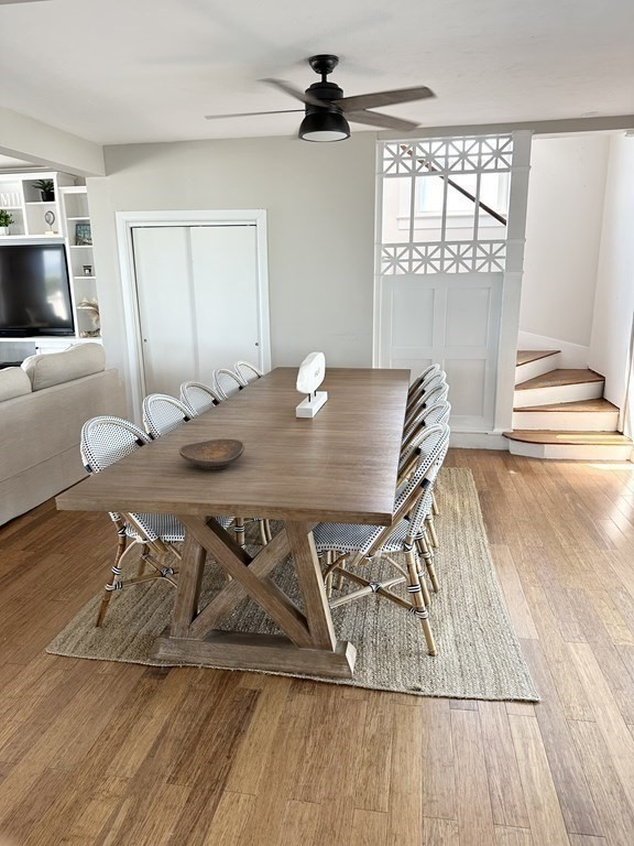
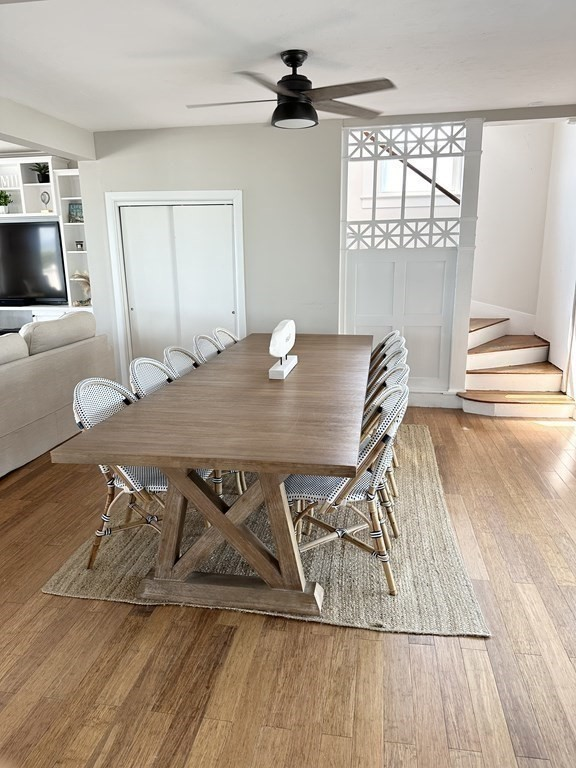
- decorative bowl [178,437,245,470]
